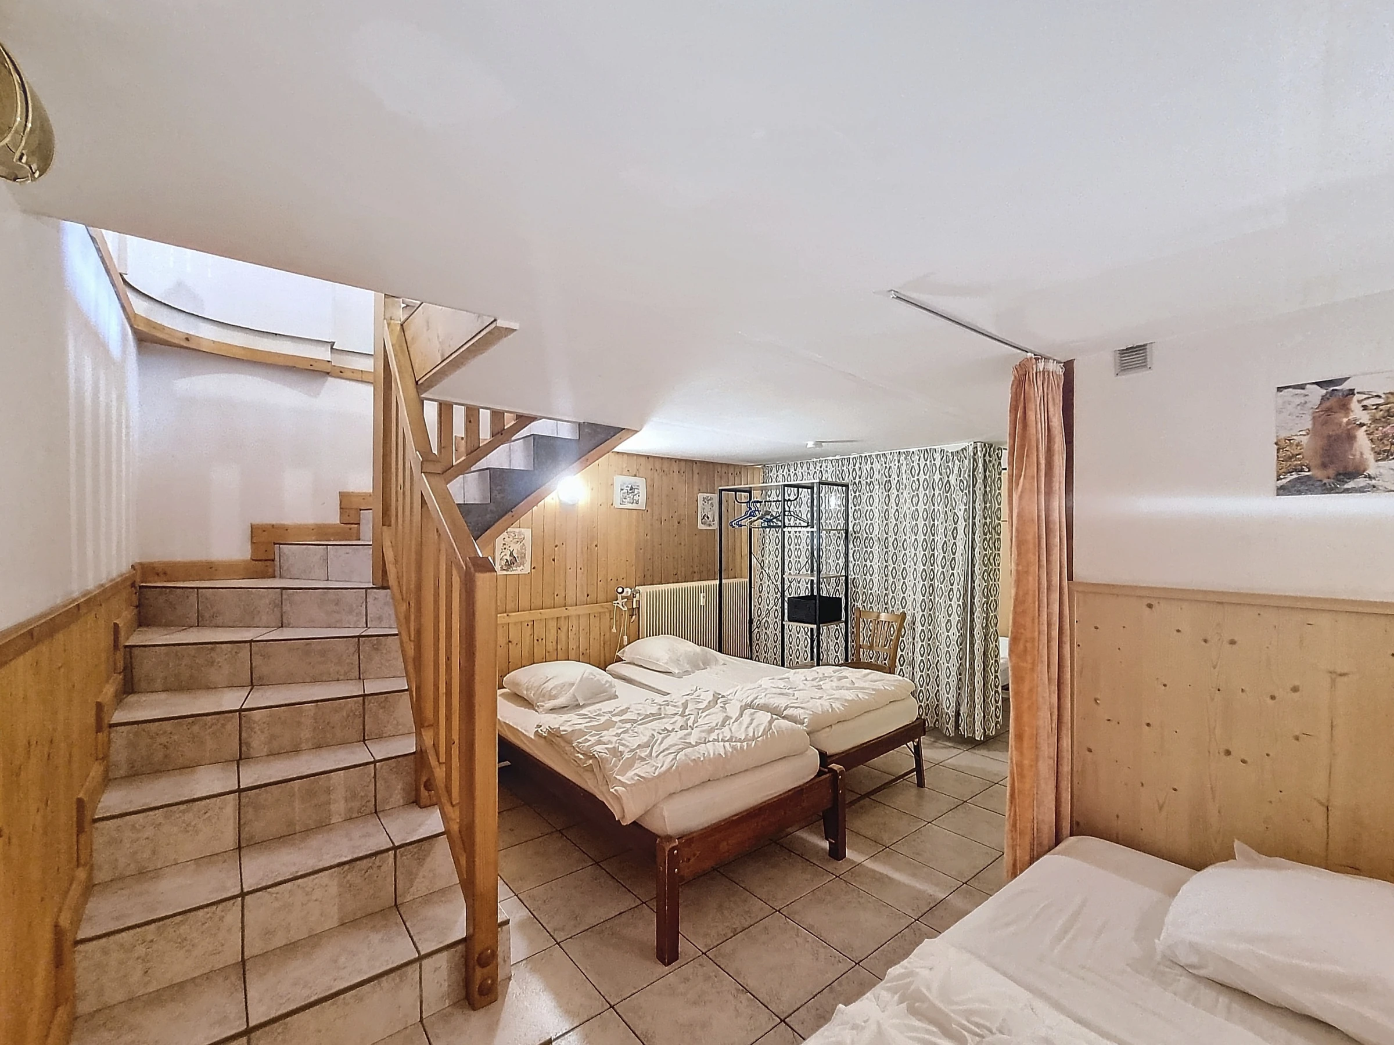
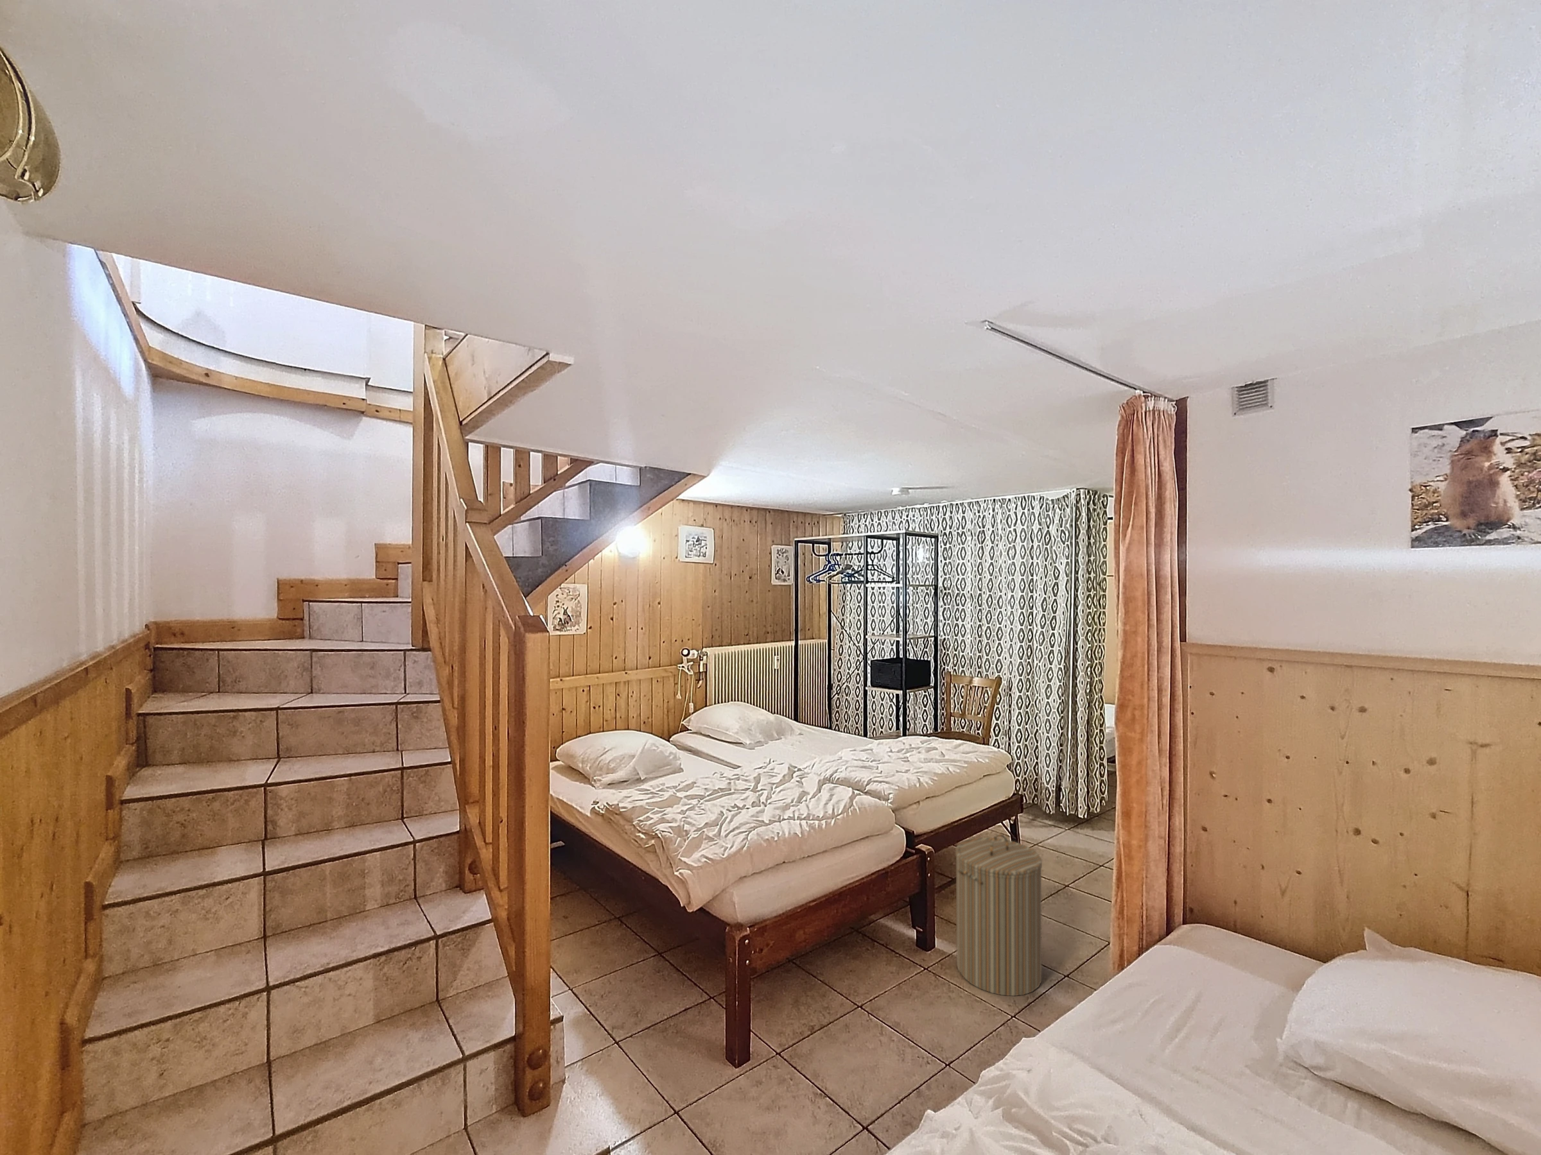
+ laundry hamper [955,833,1042,996]
